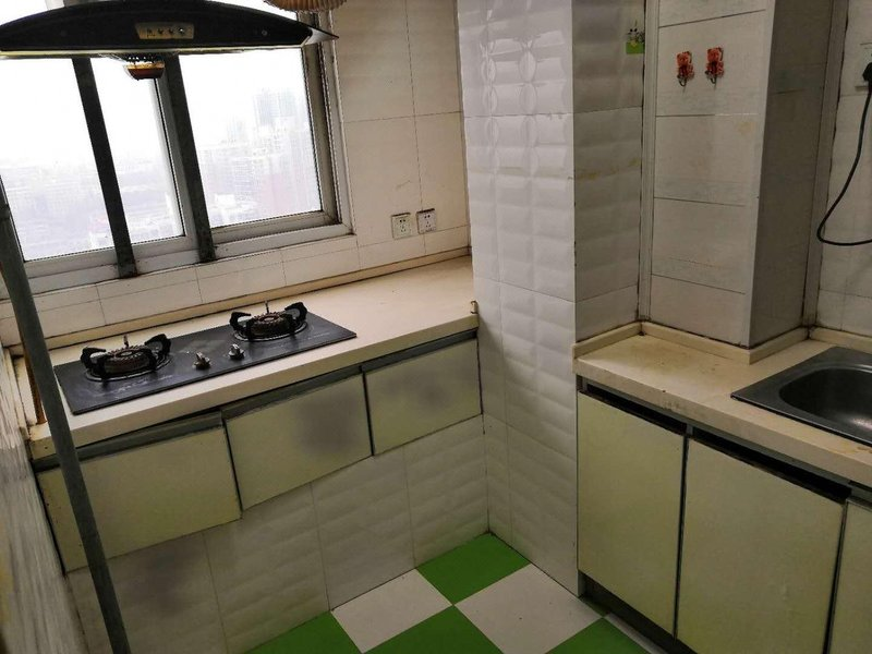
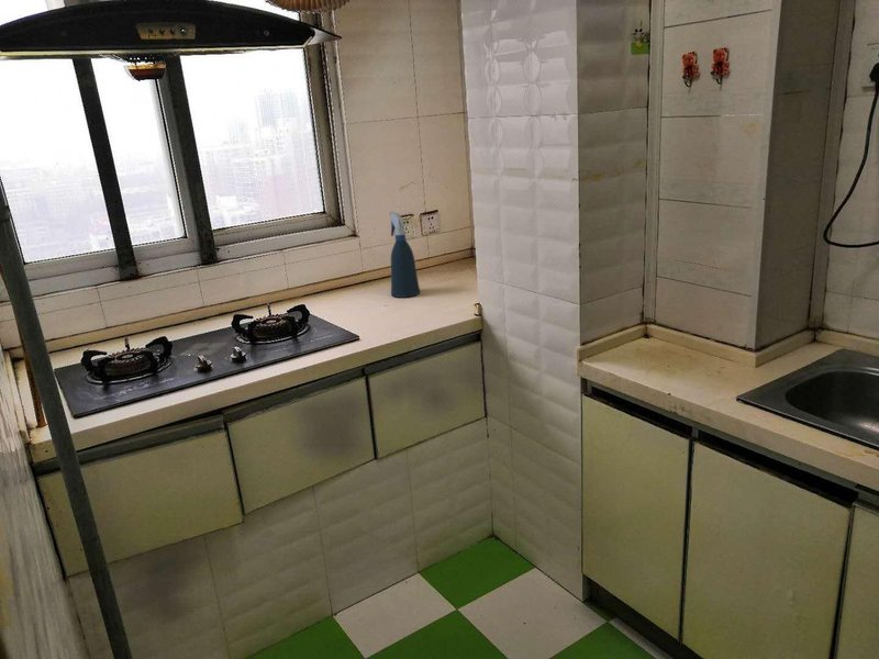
+ spray bottle [389,211,421,299]
